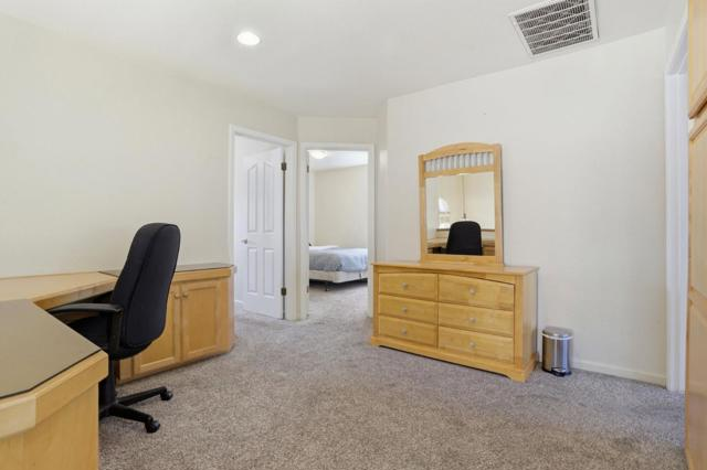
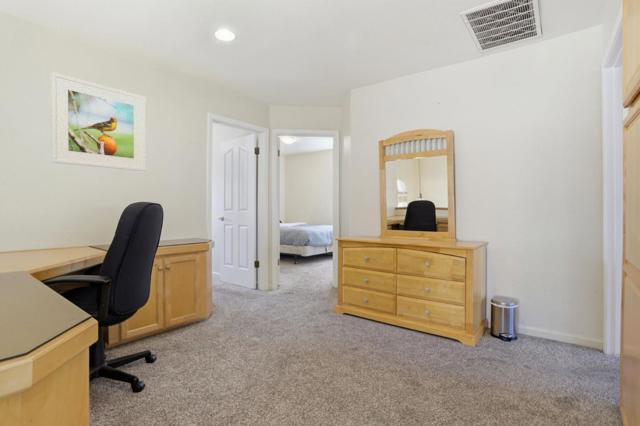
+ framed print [50,71,147,172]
